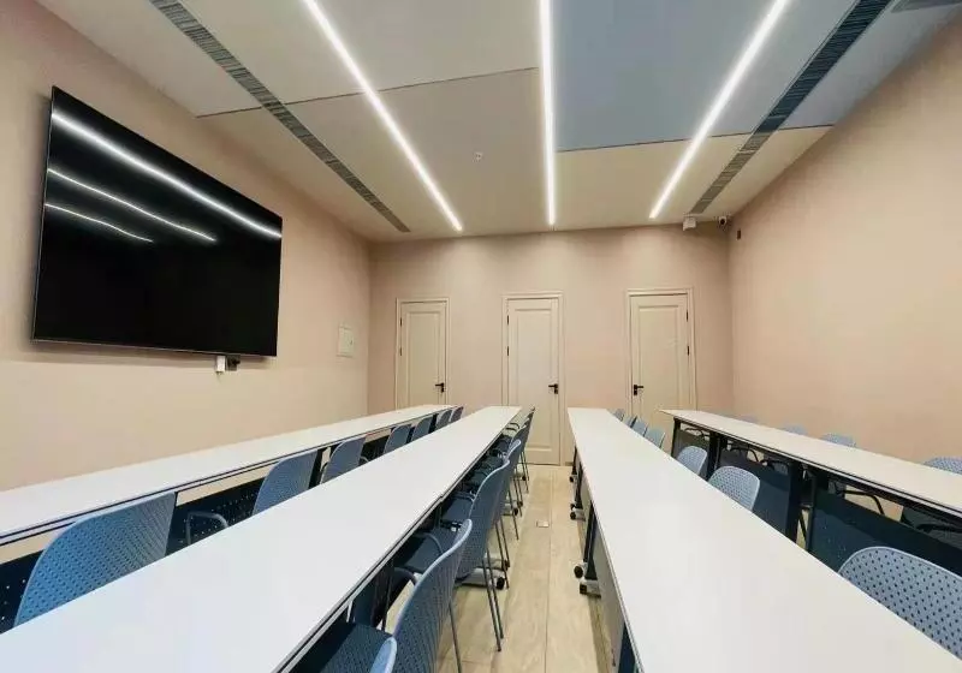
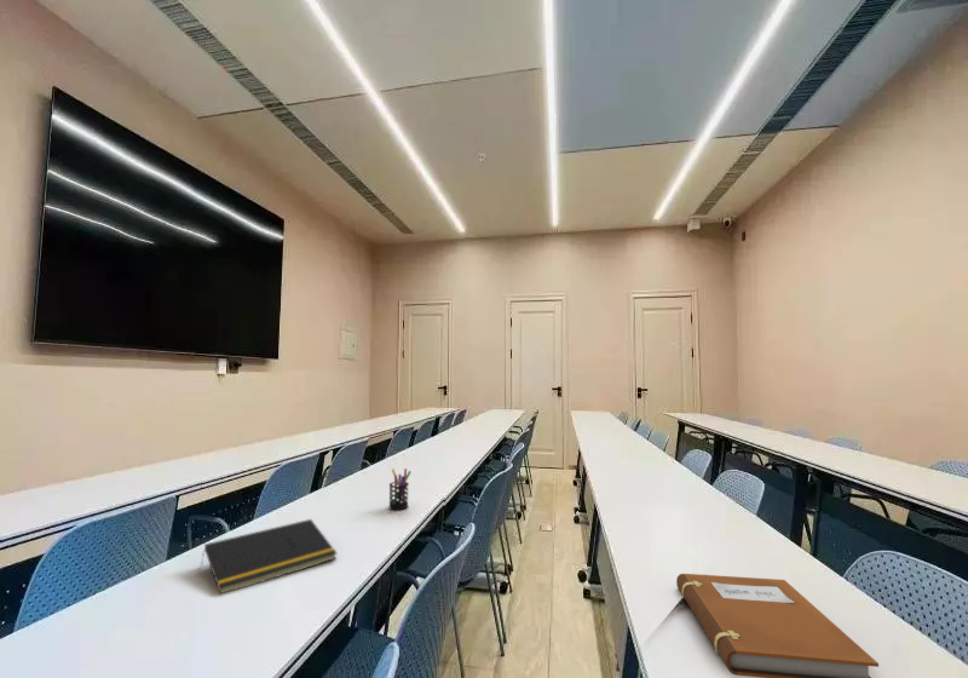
+ notebook [675,573,880,678]
+ notepad [200,518,338,594]
+ pen holder [387,467,413,511]
